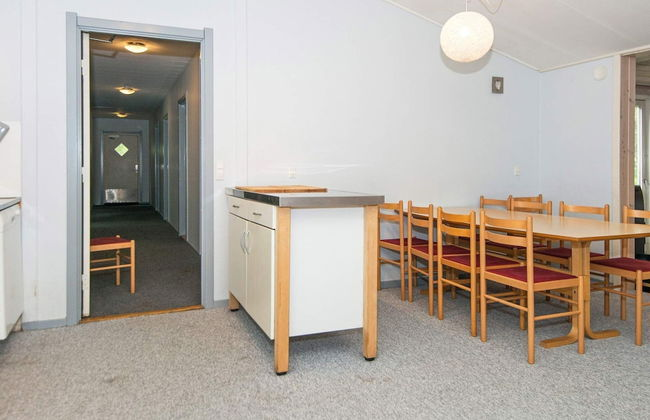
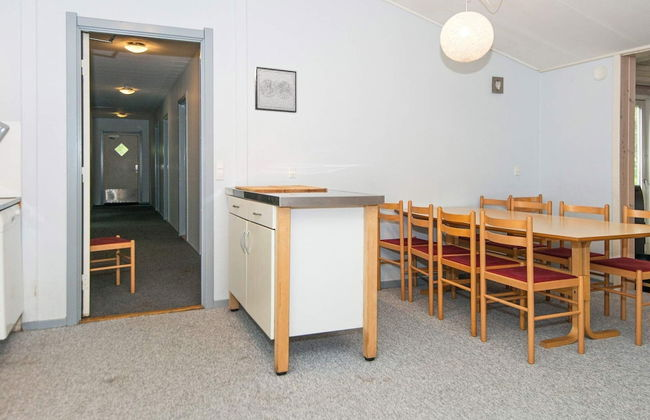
+ wall art [254,66,298,114]
